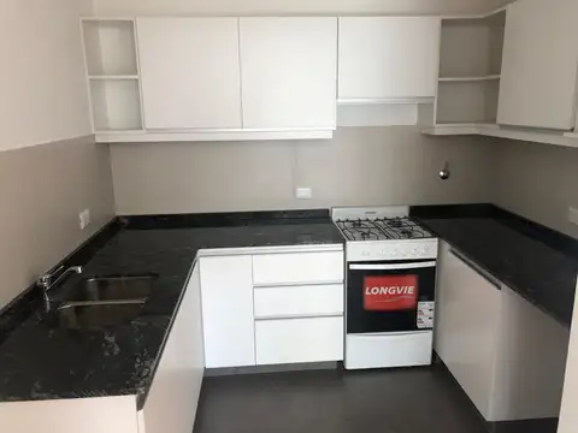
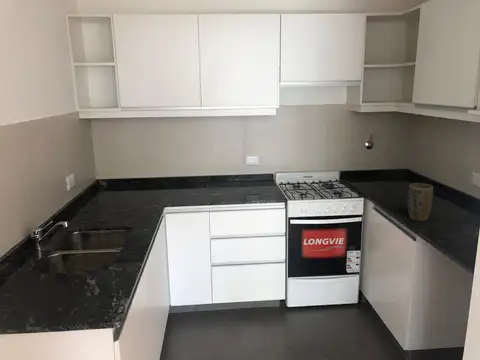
+ plant pot [407,182,434,222]
